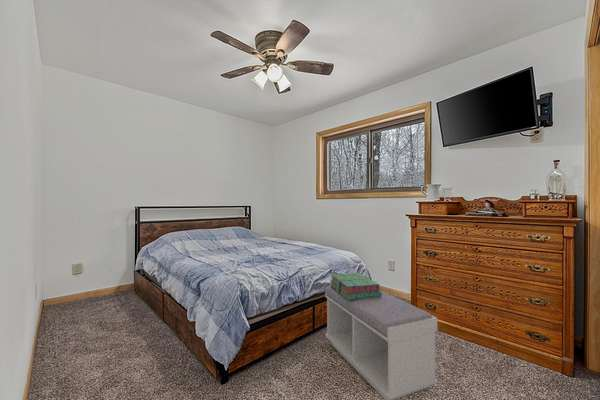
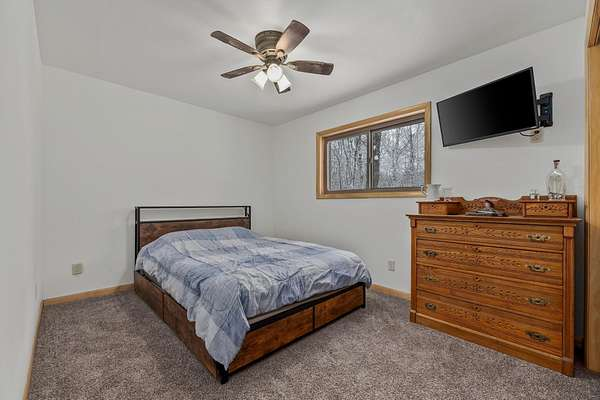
- bench [324,285,438,400]
- stack of books [329,272,382,300]
